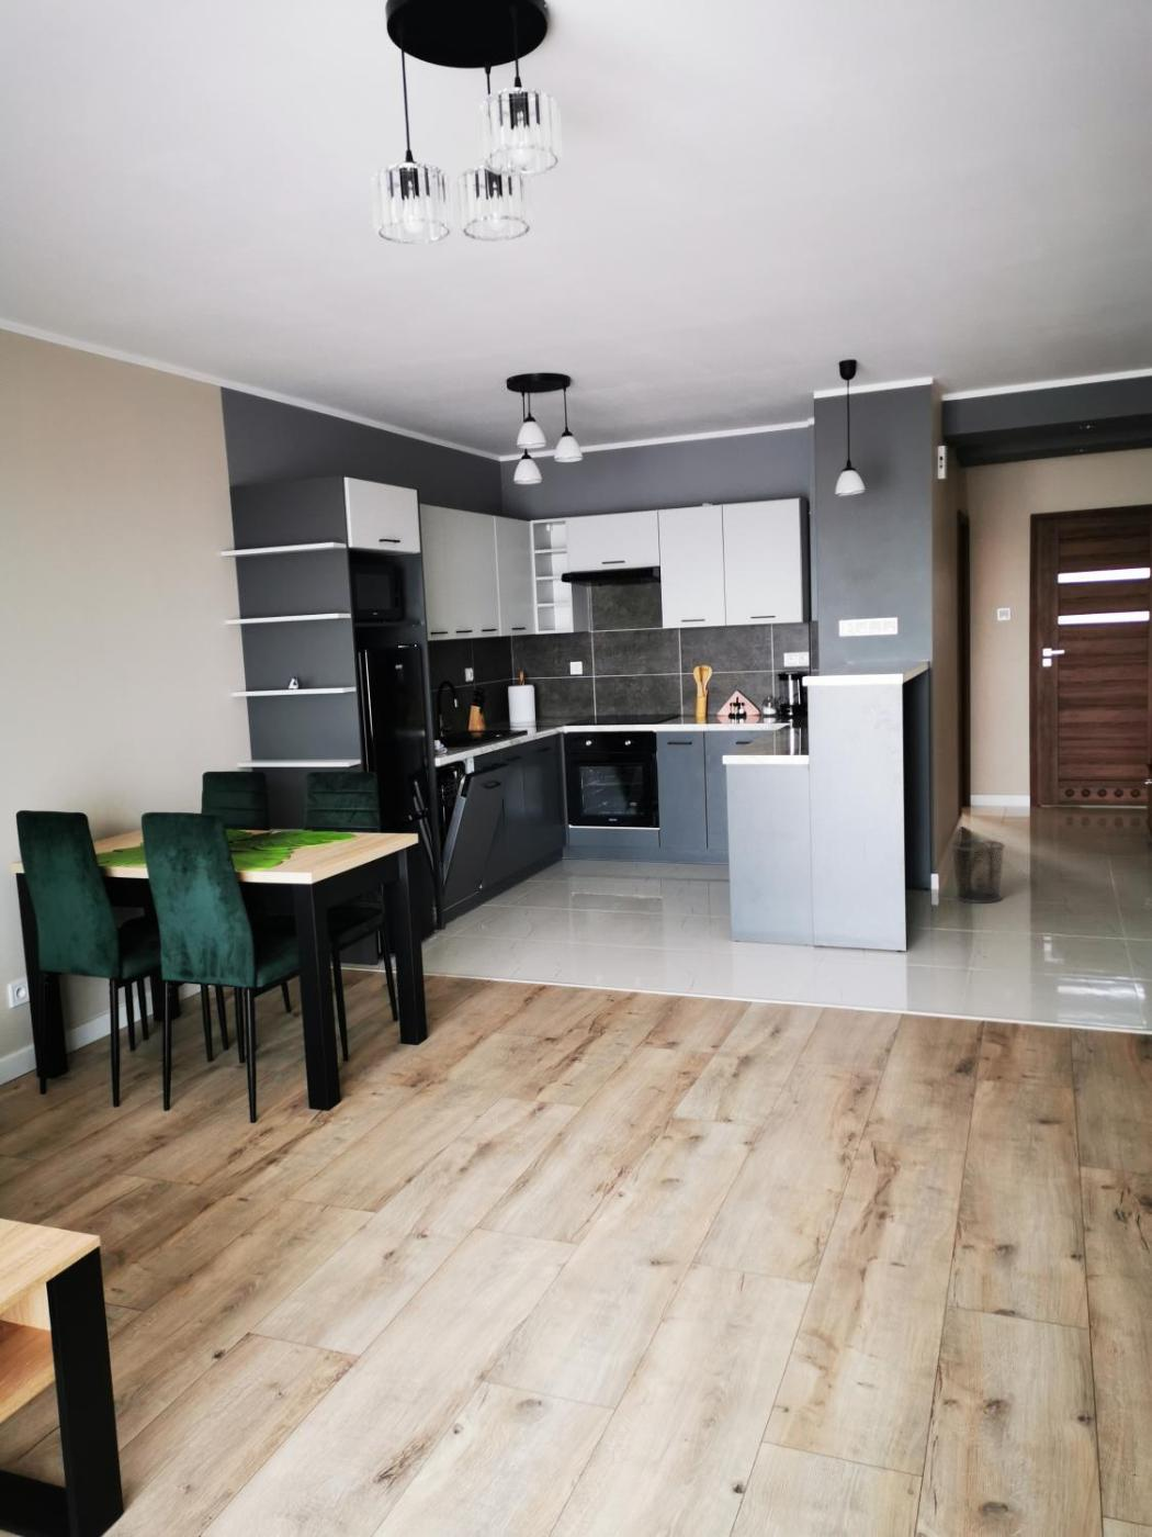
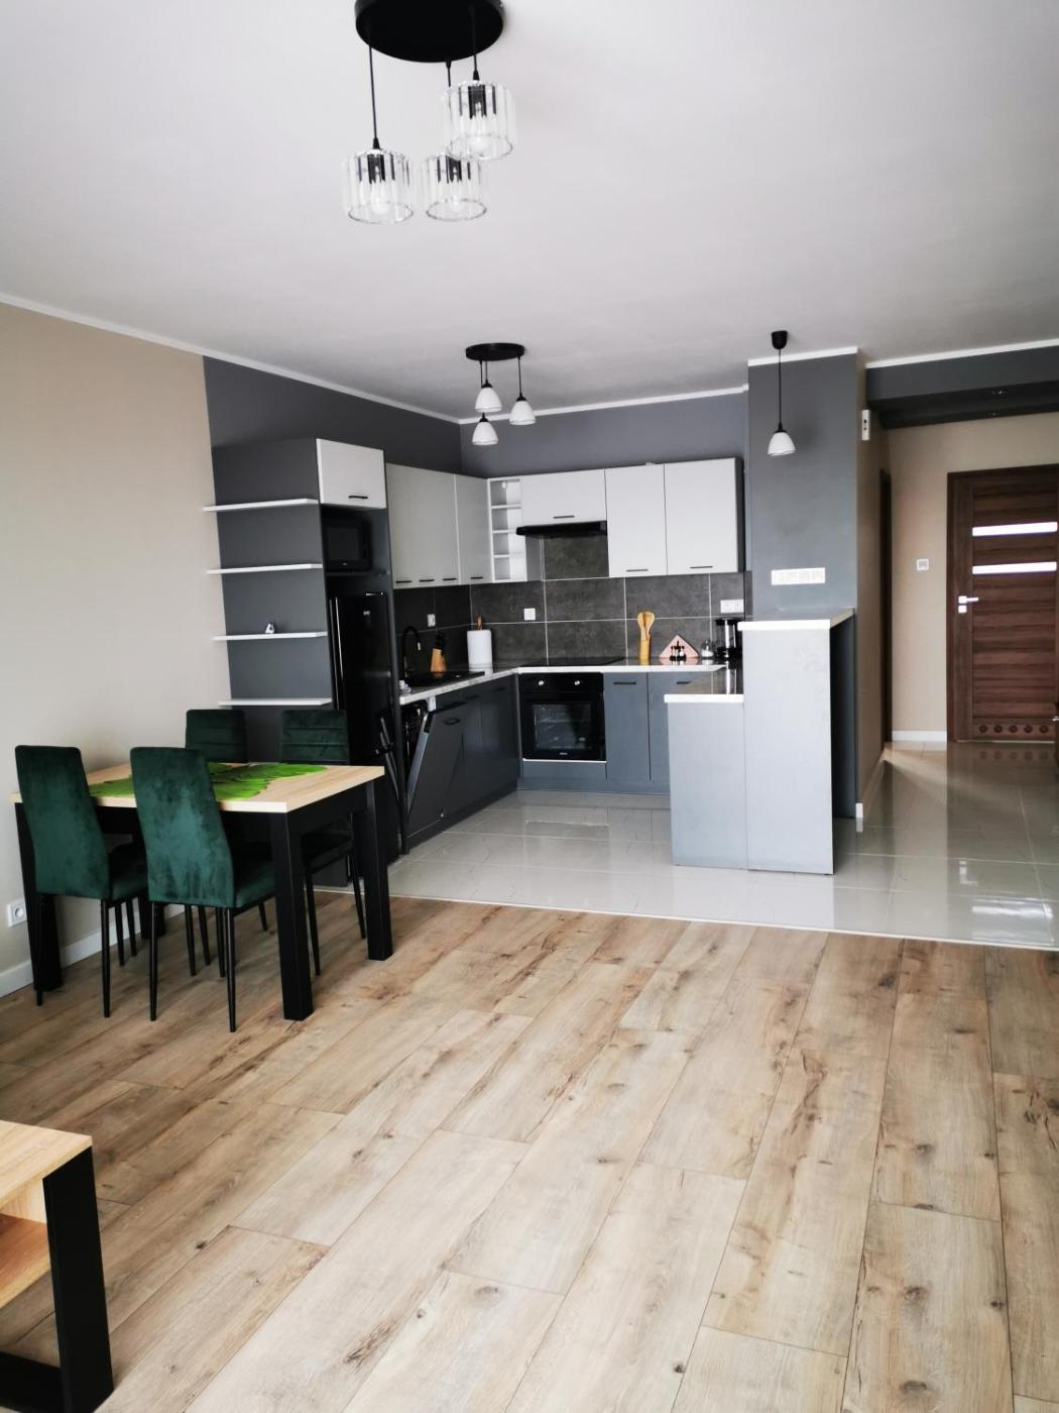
- waste bin [949,839,1006,904]
